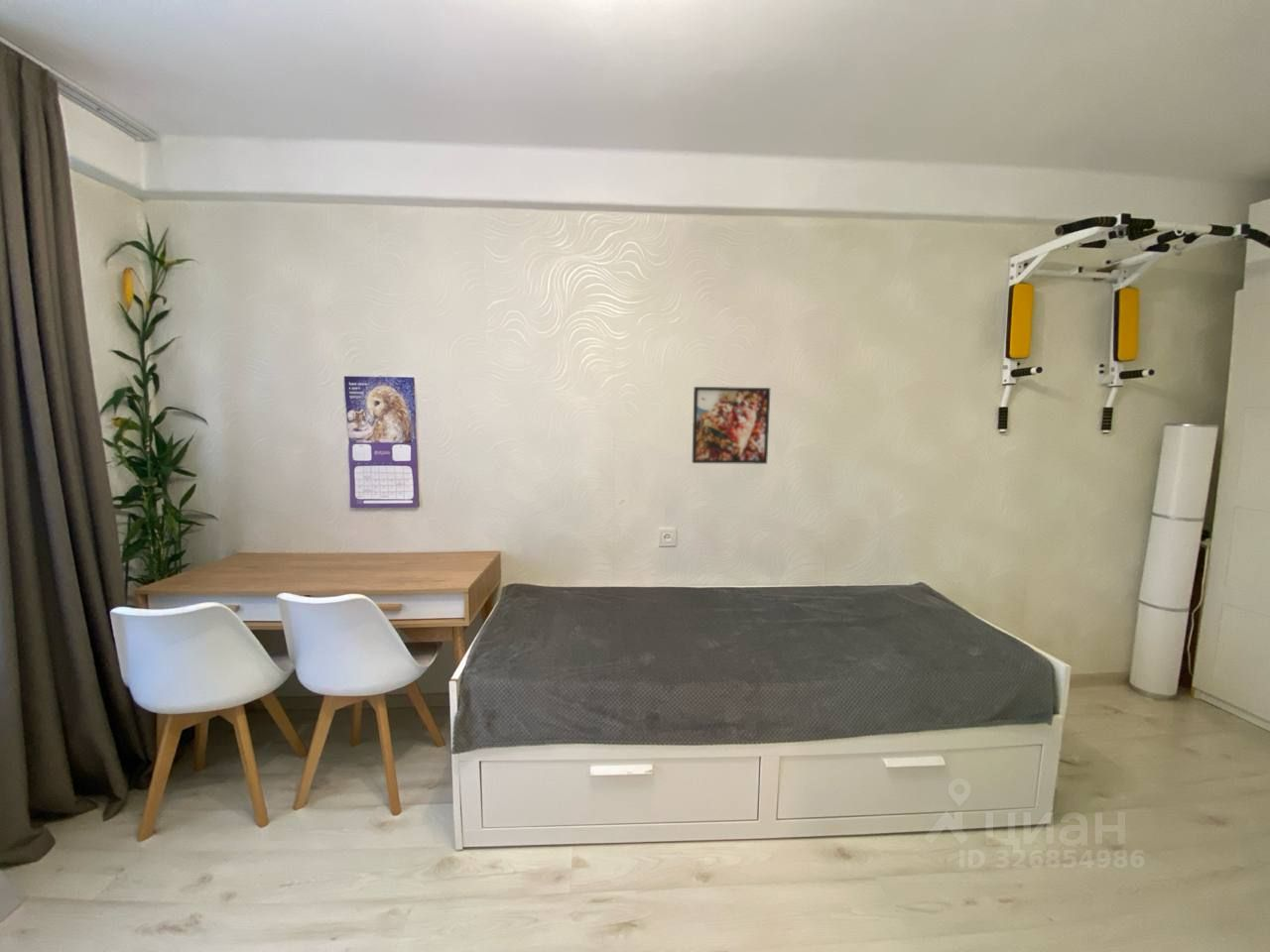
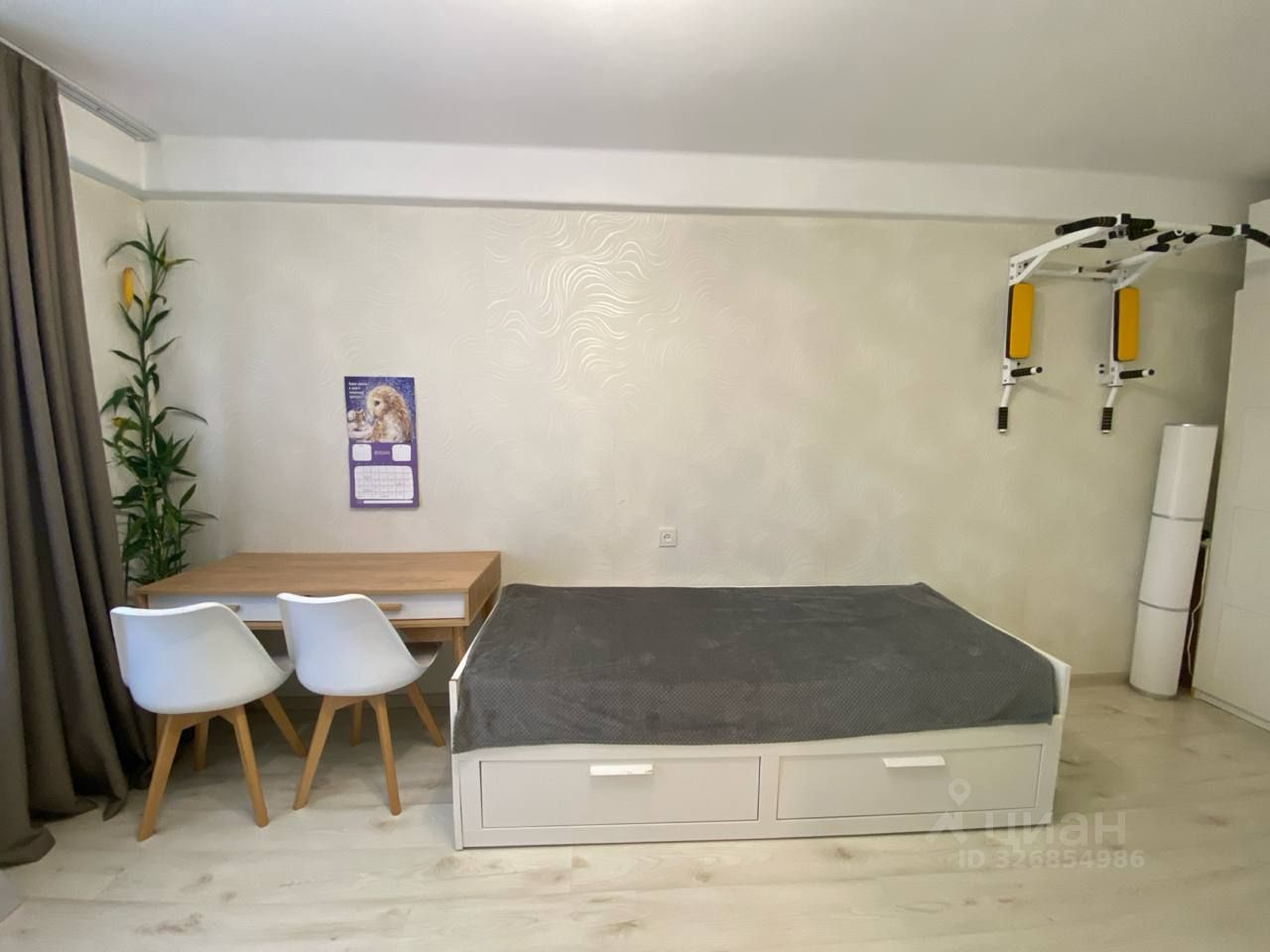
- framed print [691,386,771,465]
